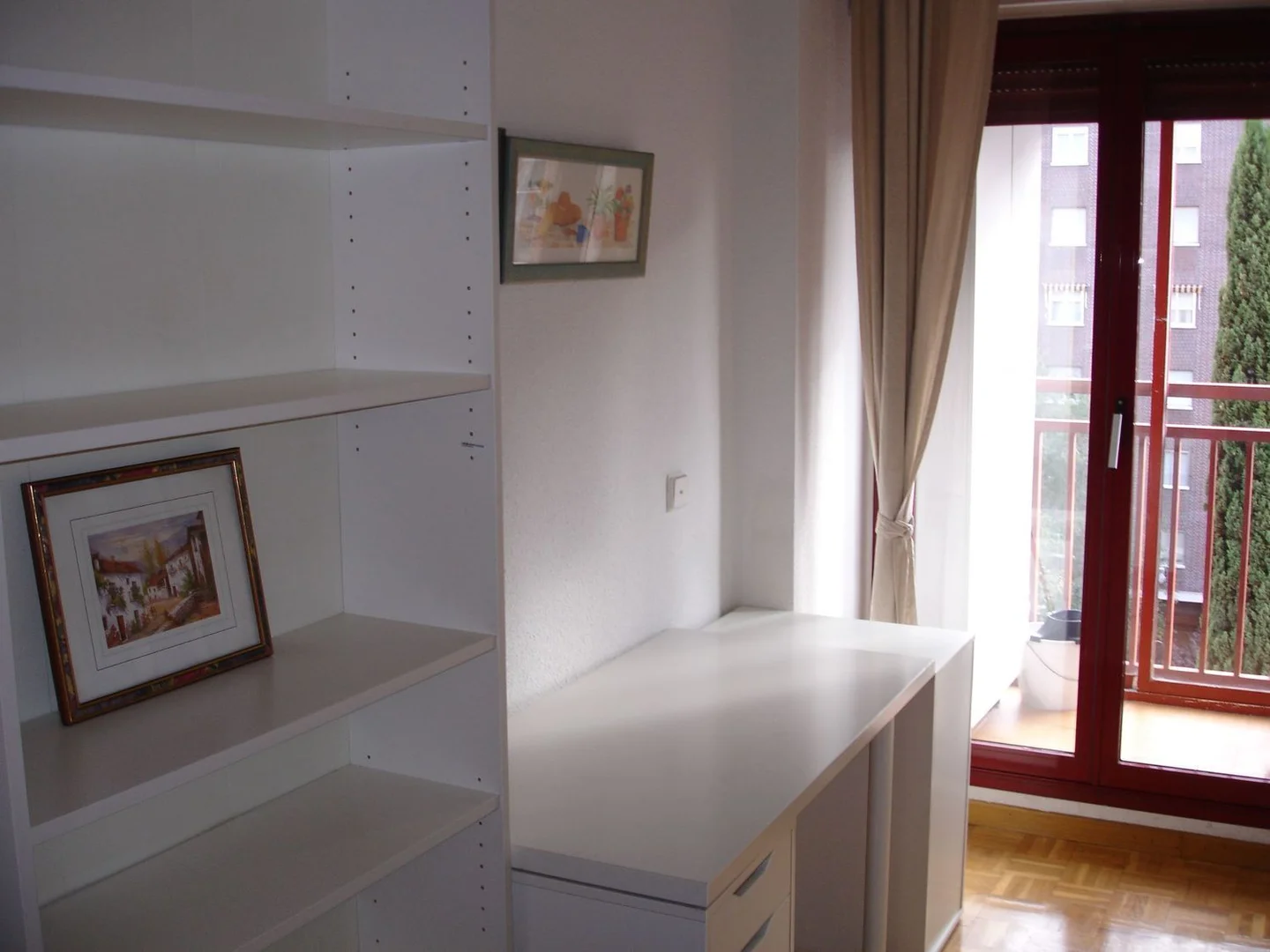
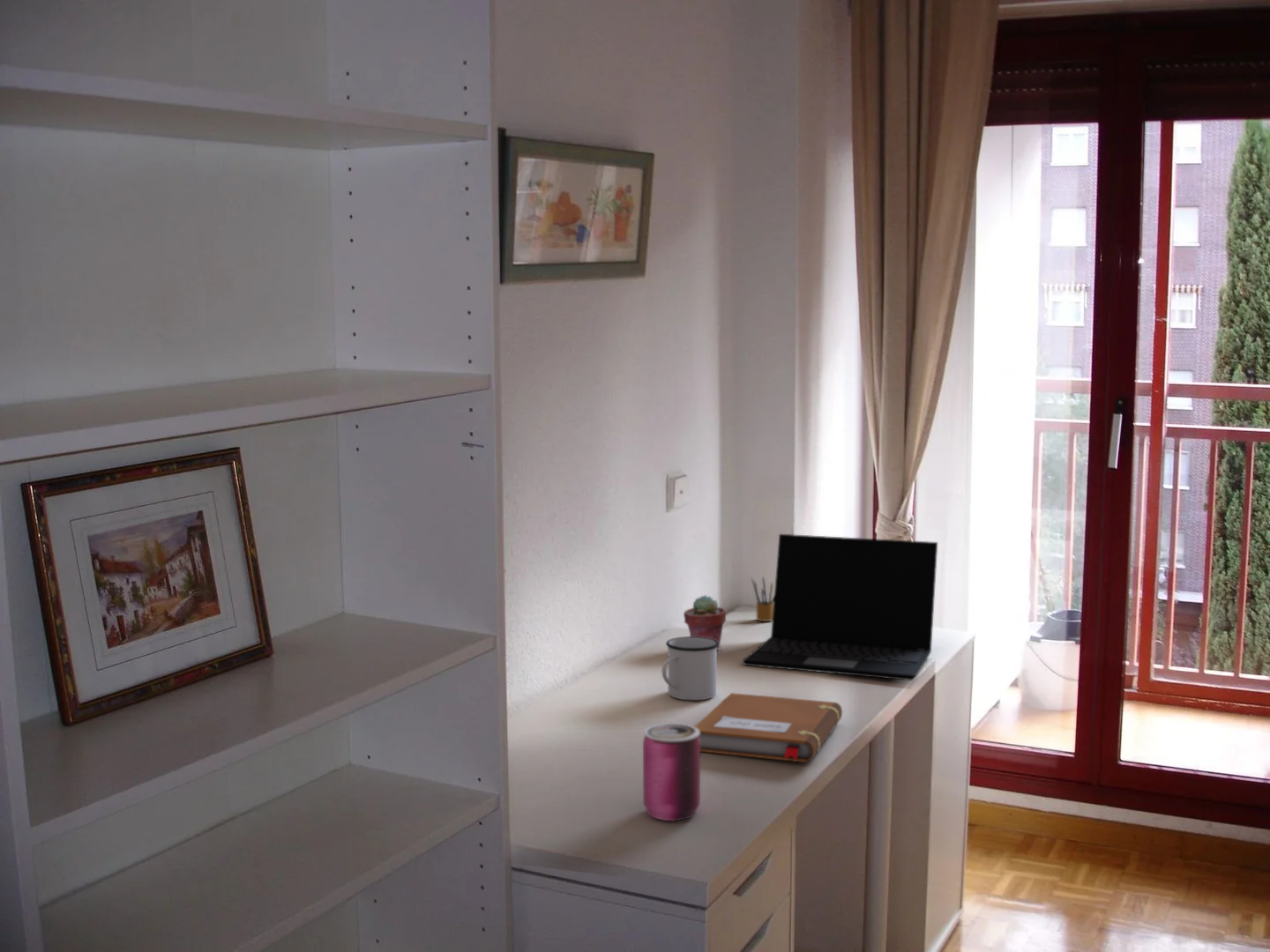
+ mug [661,636,719,701]
+ notebook [694,692,843,763]
+ can [642,722,701,822]
+ laptop [742,533,938,681]
+ potted succulent [683,594,727,651]
+ pencil box [751,576,774,622]
